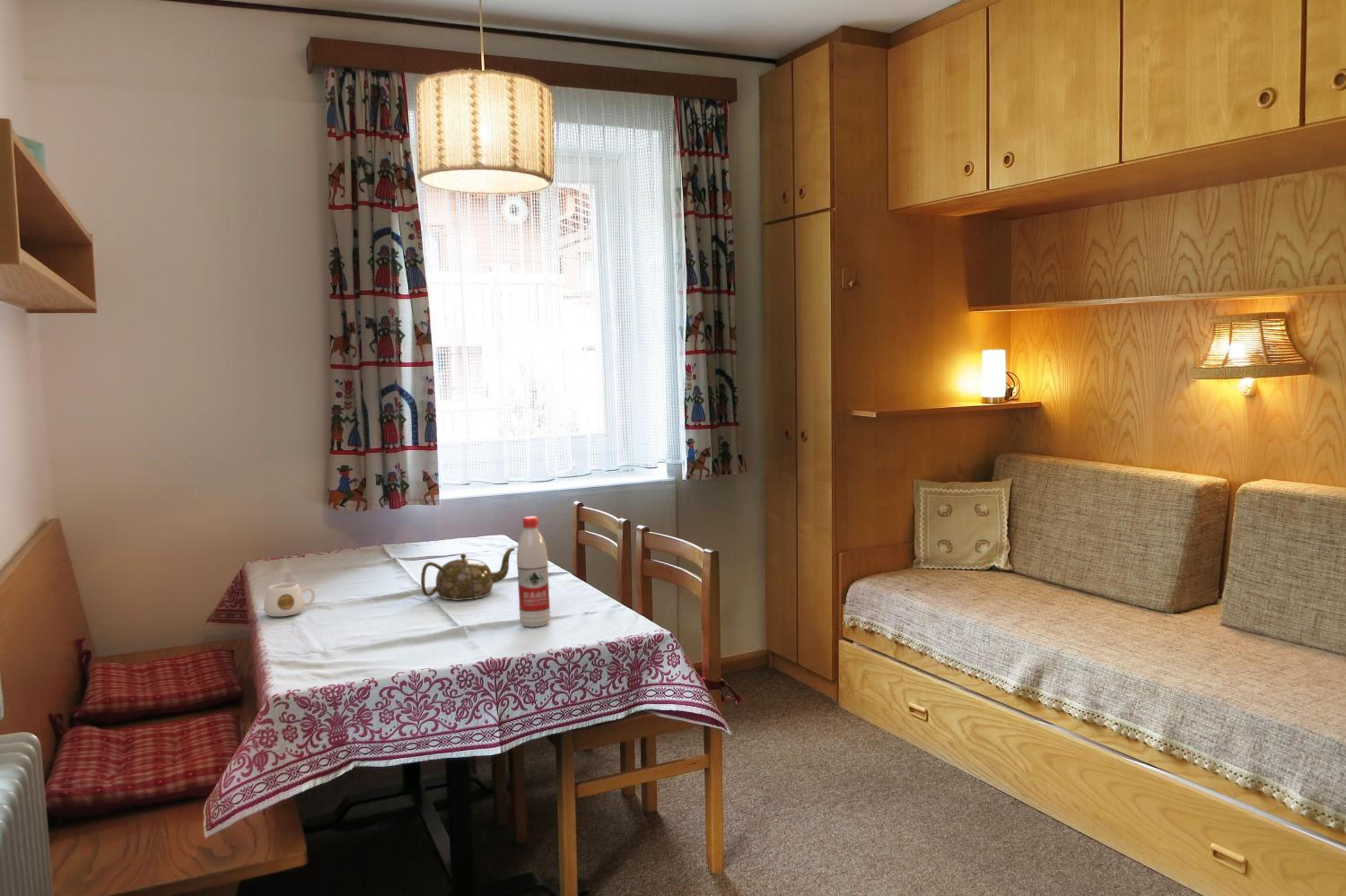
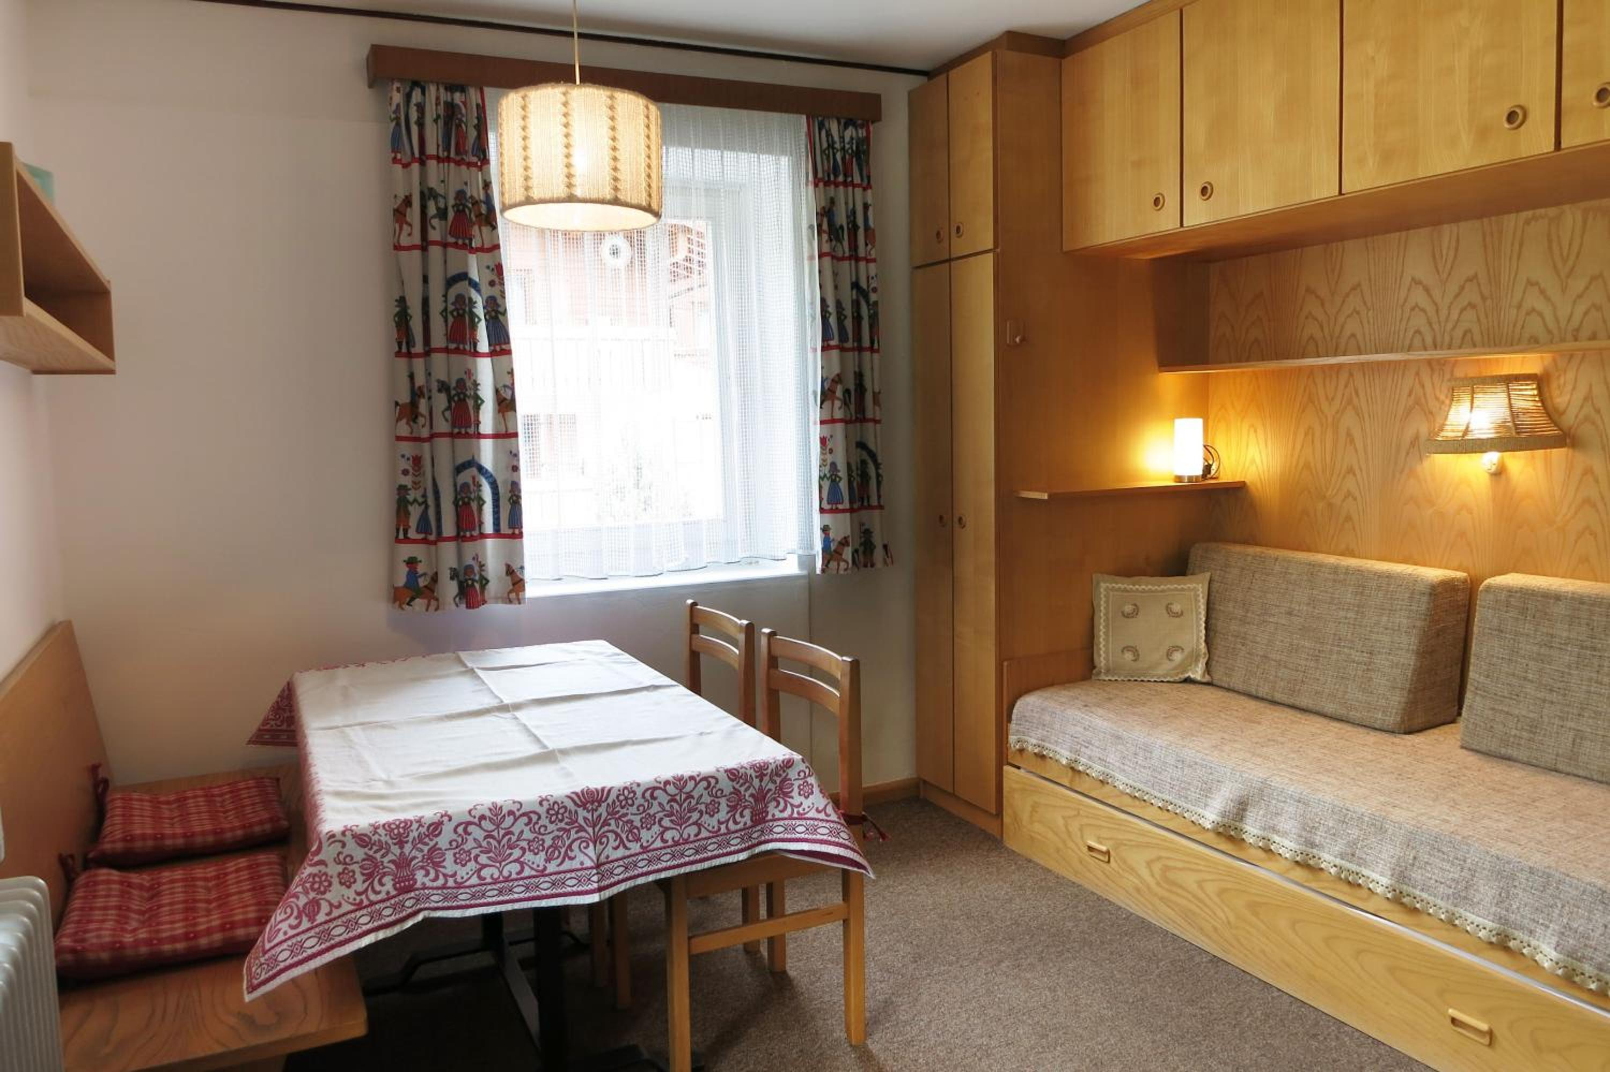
- teapot [420,547,515,600]
- water bottle [516,516,551,627]
- mug [263,583,316,617]
